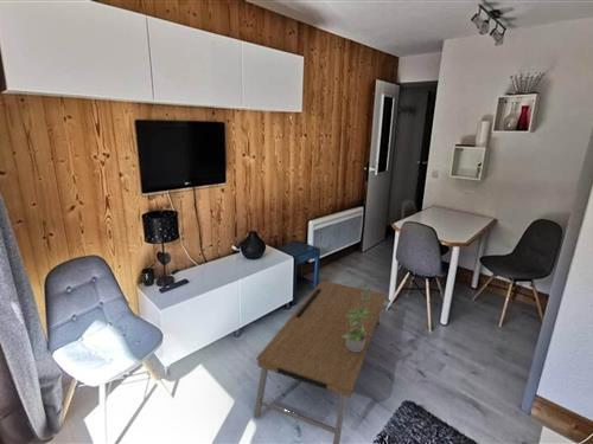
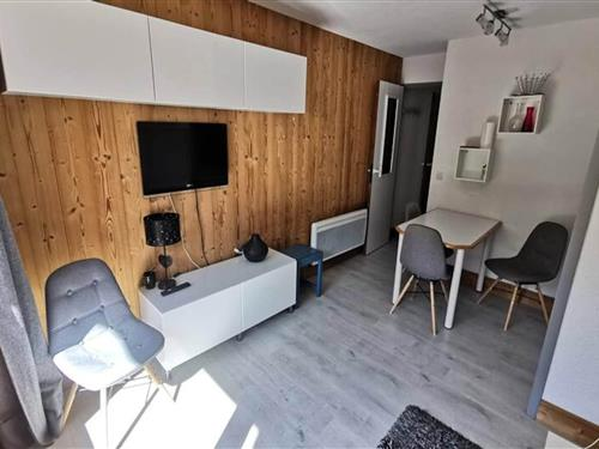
- coffee table [253,279,388,444]
- potted plant [342,279,372,352]
